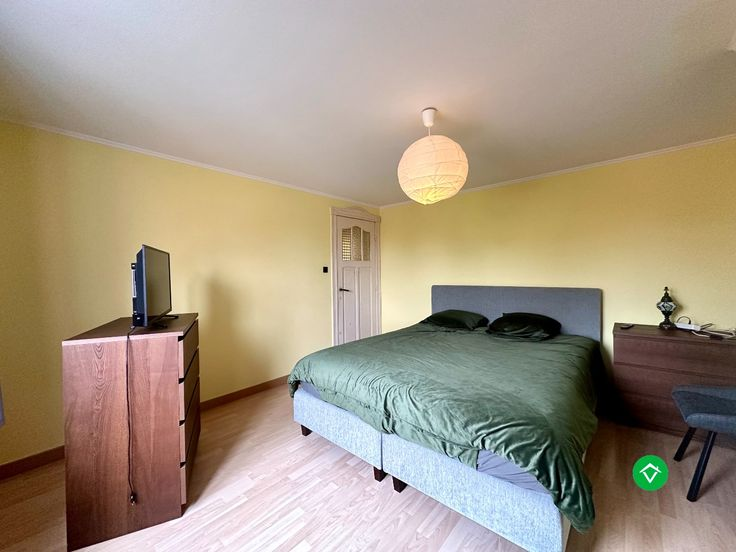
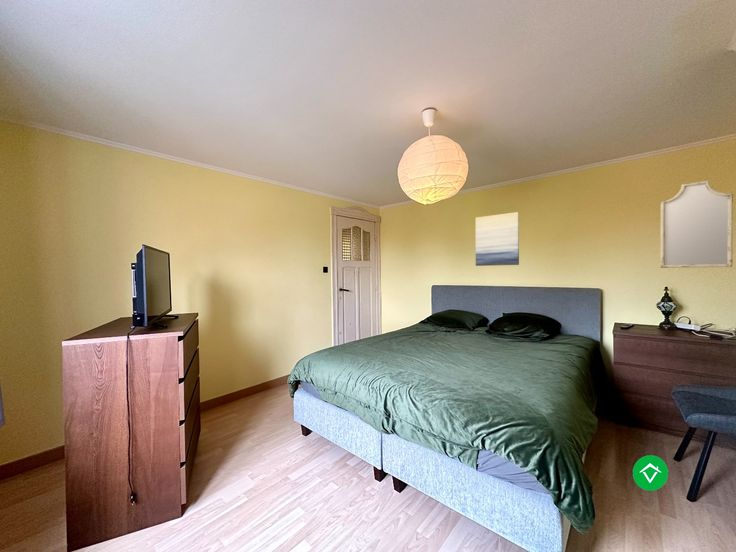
+ home mirror [659,180,734,269]
+ wall art [475,211,520,267]
